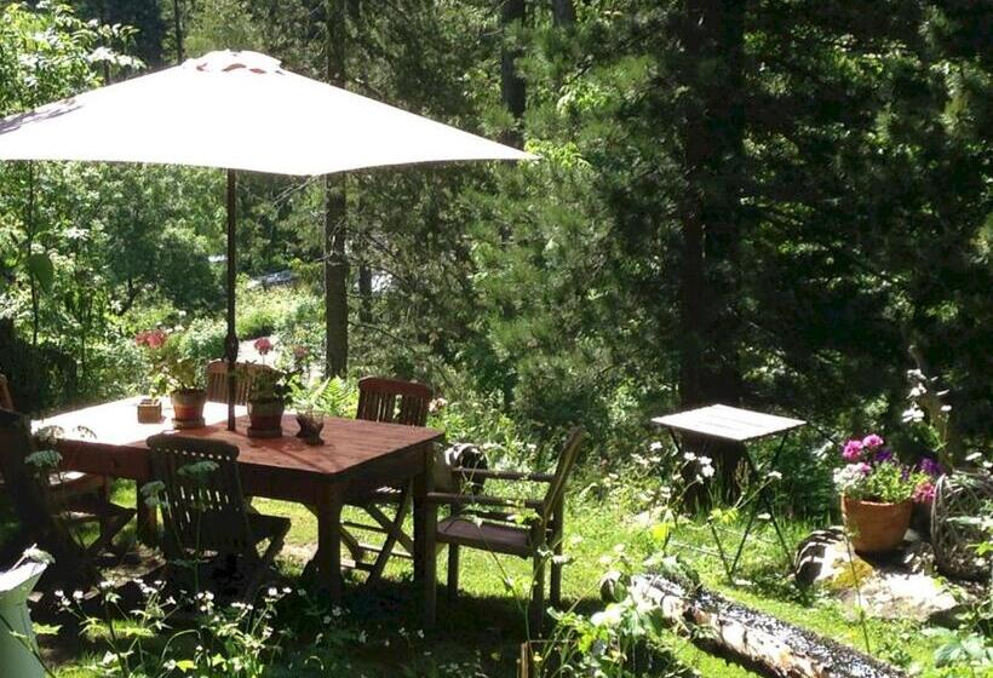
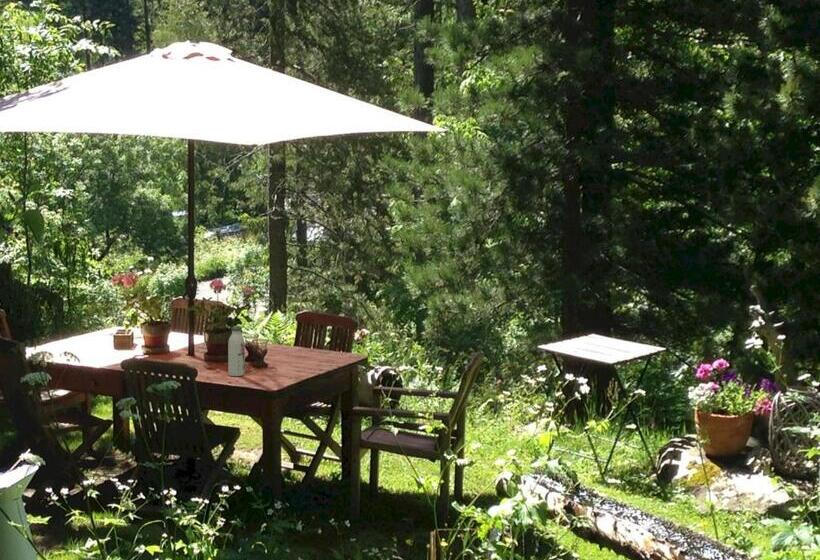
+ water bottle [227,326,246,377]
